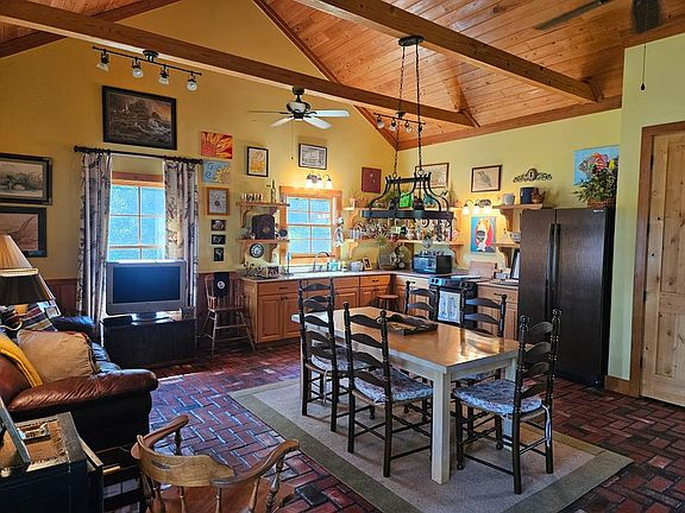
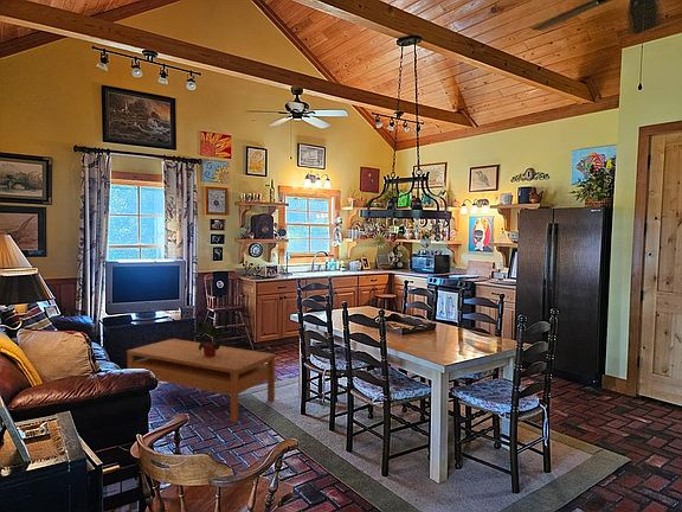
+ coffee table [126,338,277,423]
+ potted plant [192,314,229,357]
